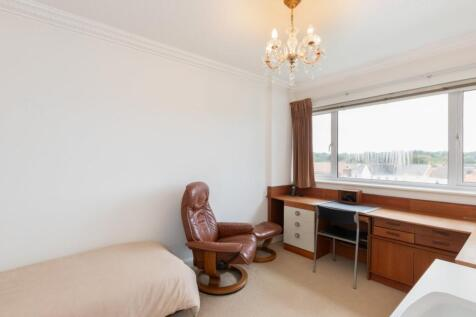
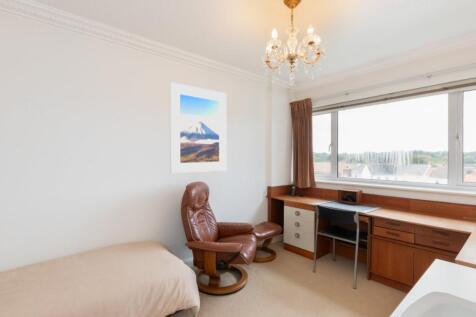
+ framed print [169,81,228,174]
